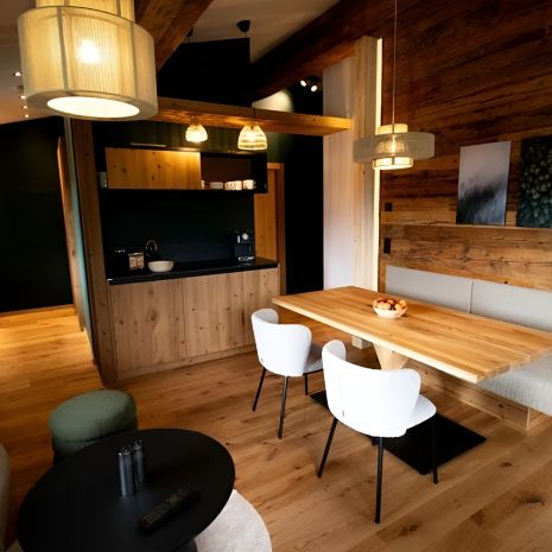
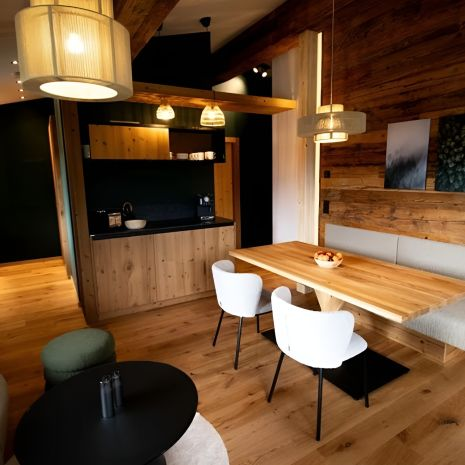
- remote control [135,482,203,533]
